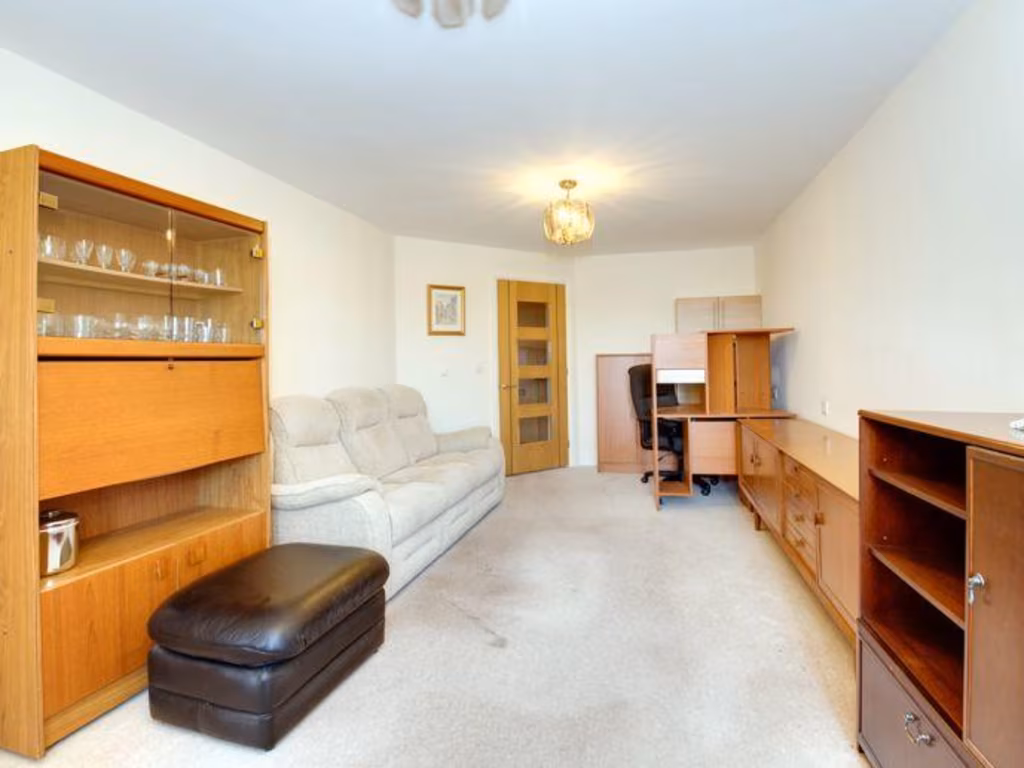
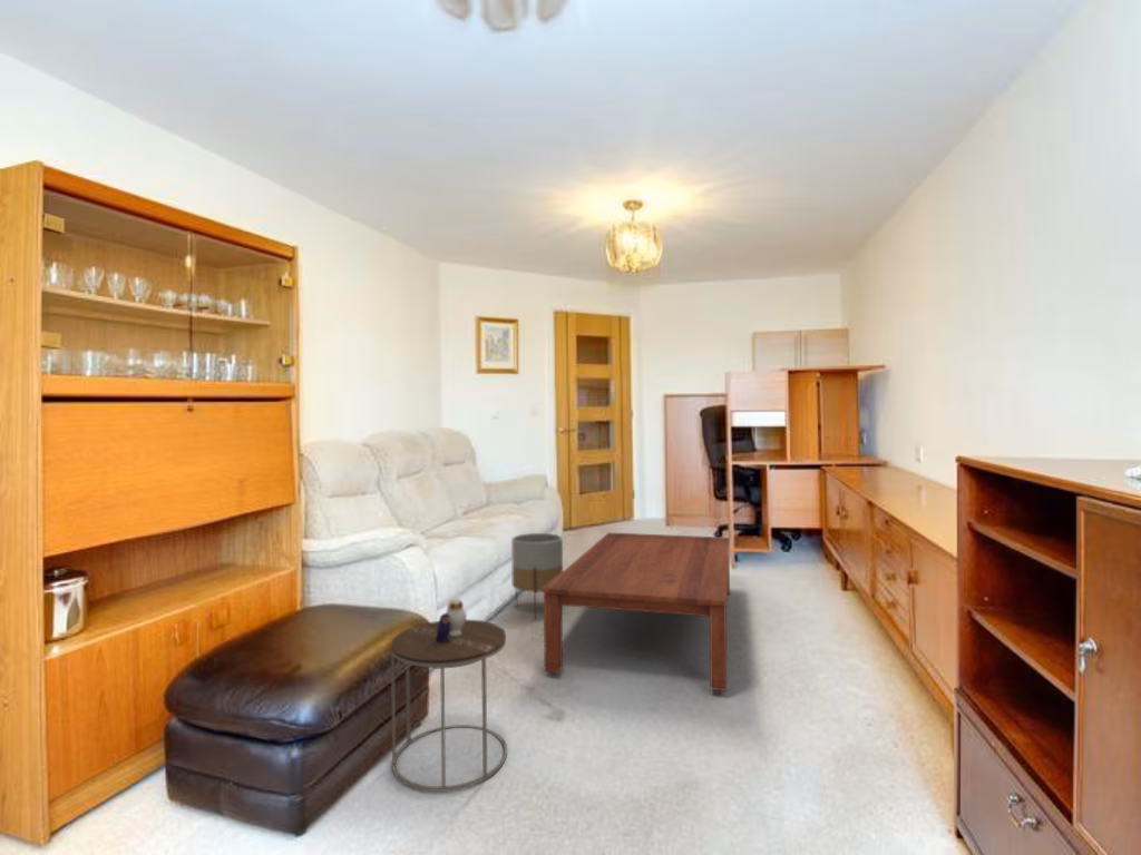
+ side table [390,597,508,793]
+ planter [510,532,564,620]
+ coffee table [542,531,731,692]
